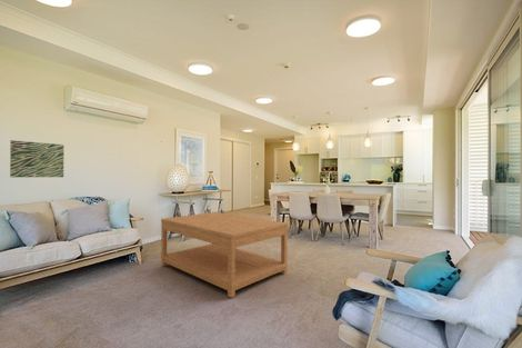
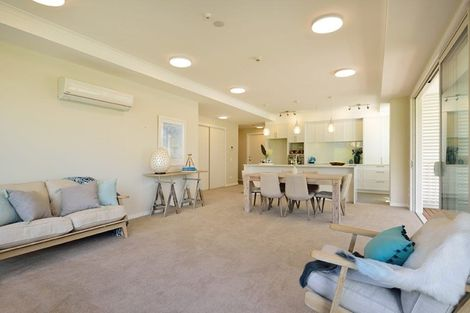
- wall art [9,139,64,178]
- coffee table [160,211,289,299]
